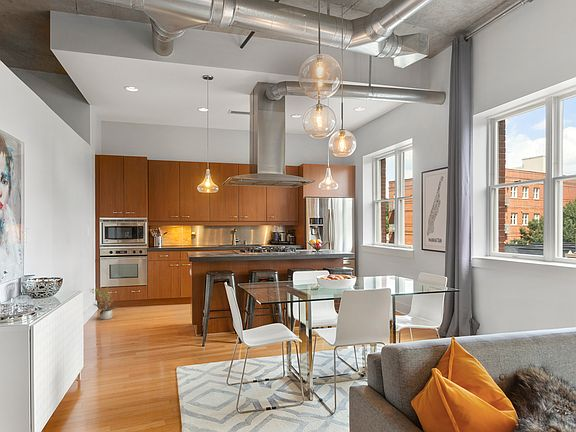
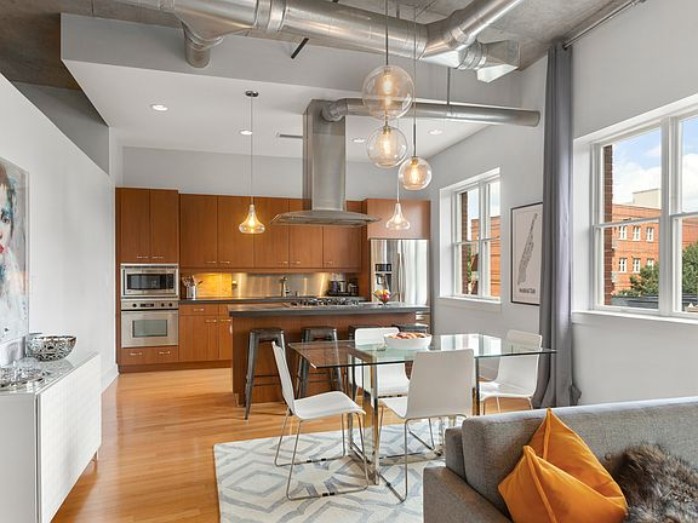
- potted plant [89,284,122,321]
